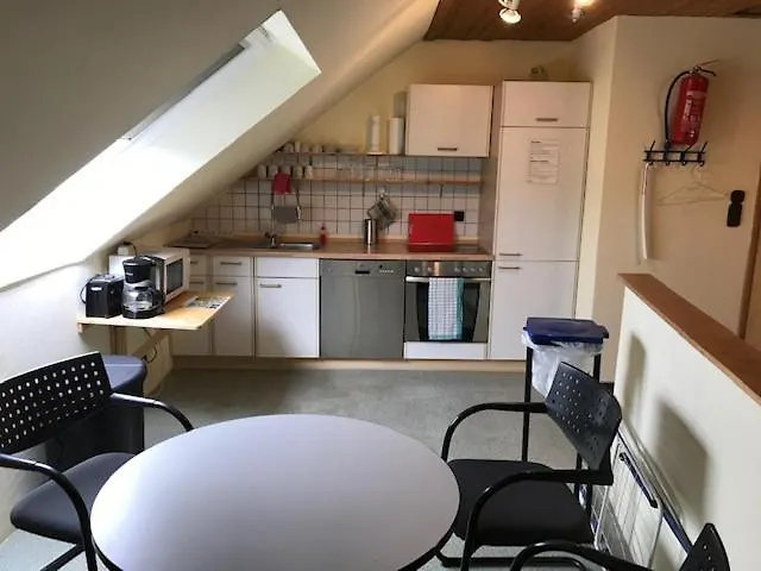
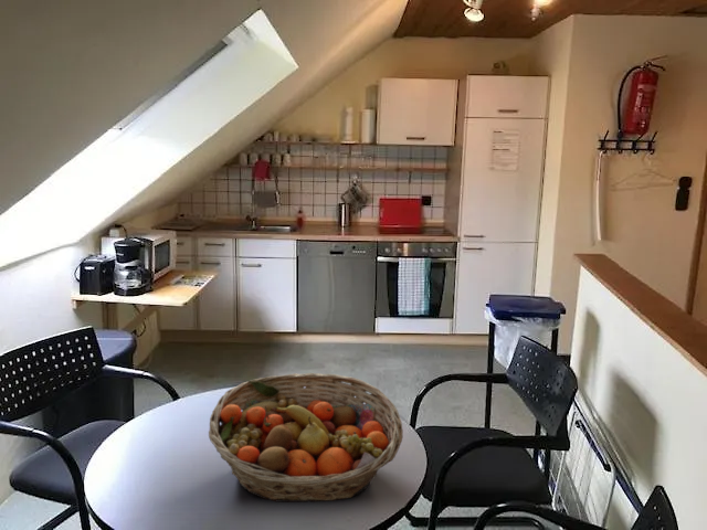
+ fruit basket [208,372,404,504]
